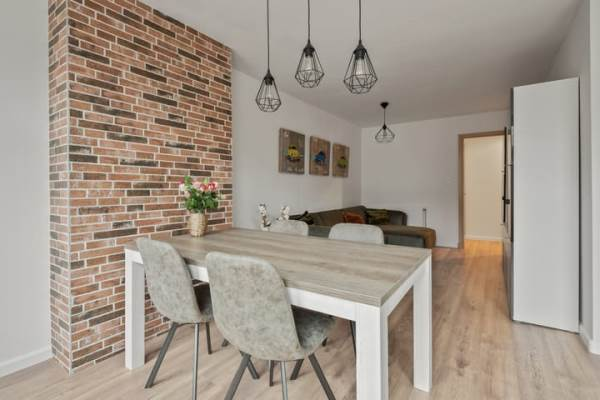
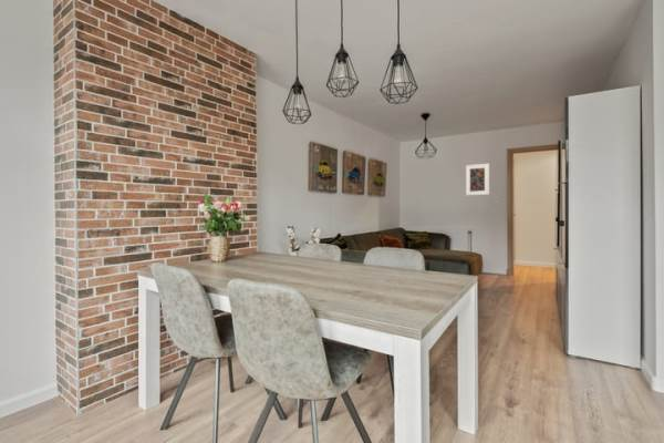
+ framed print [465,163,490,196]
